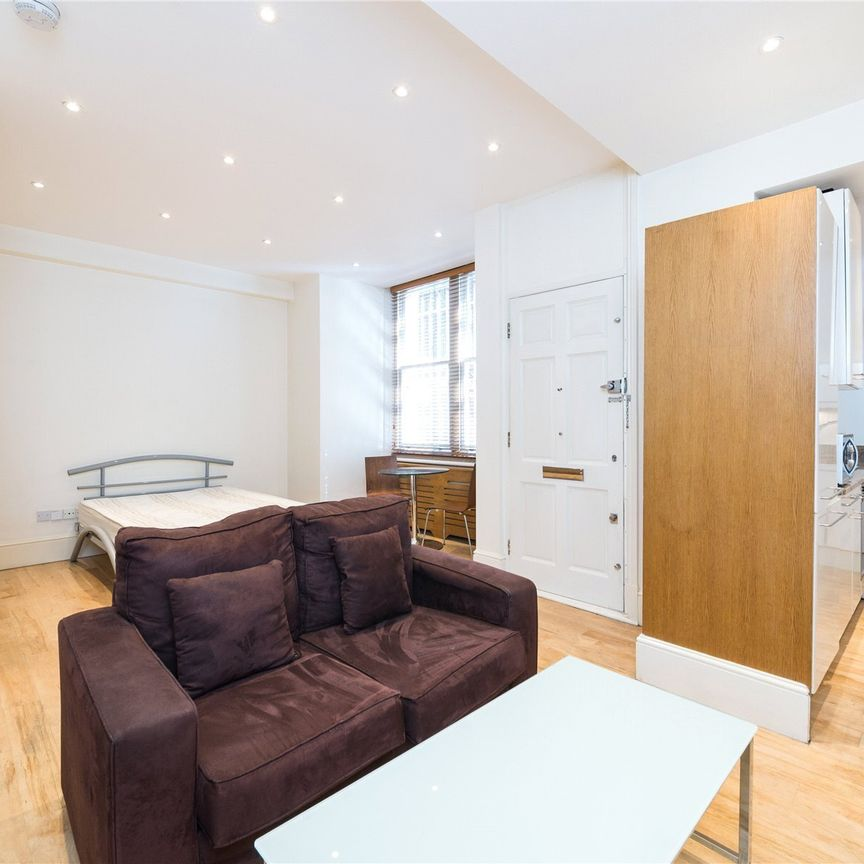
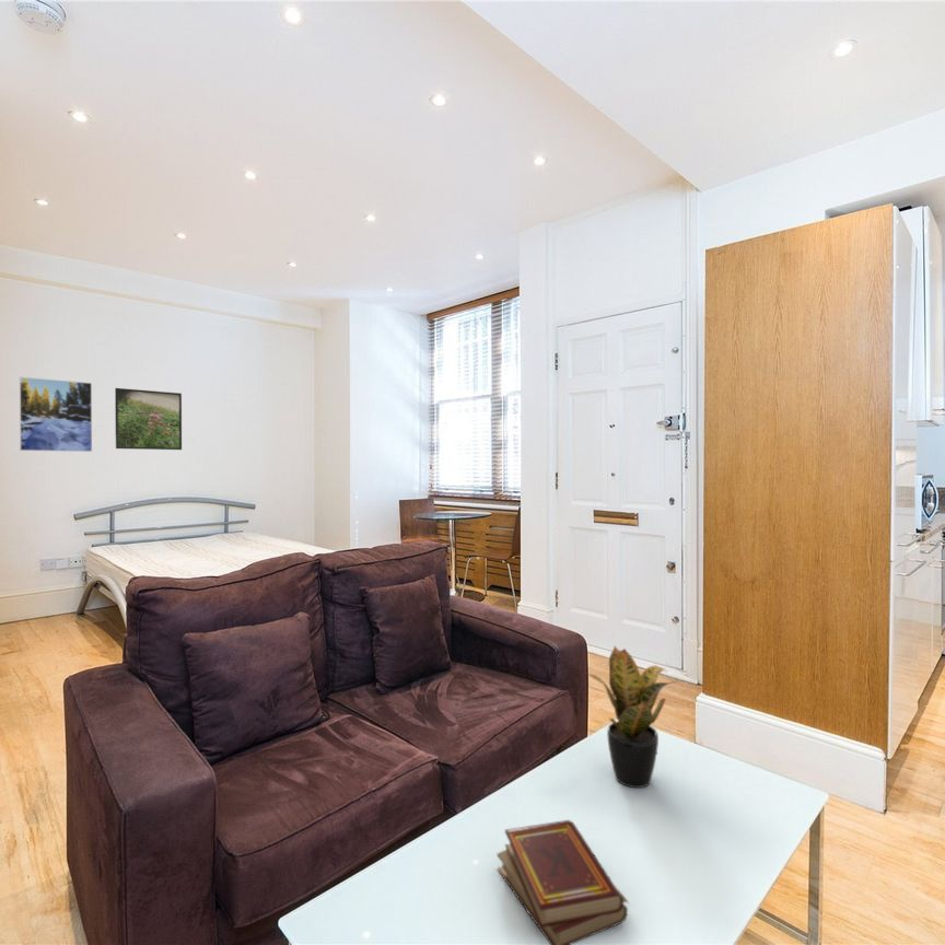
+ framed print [19,376,93,453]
+ potted plant [585,645,678,789]
+ book set [497,819,630,945]
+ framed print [114,387,183,451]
